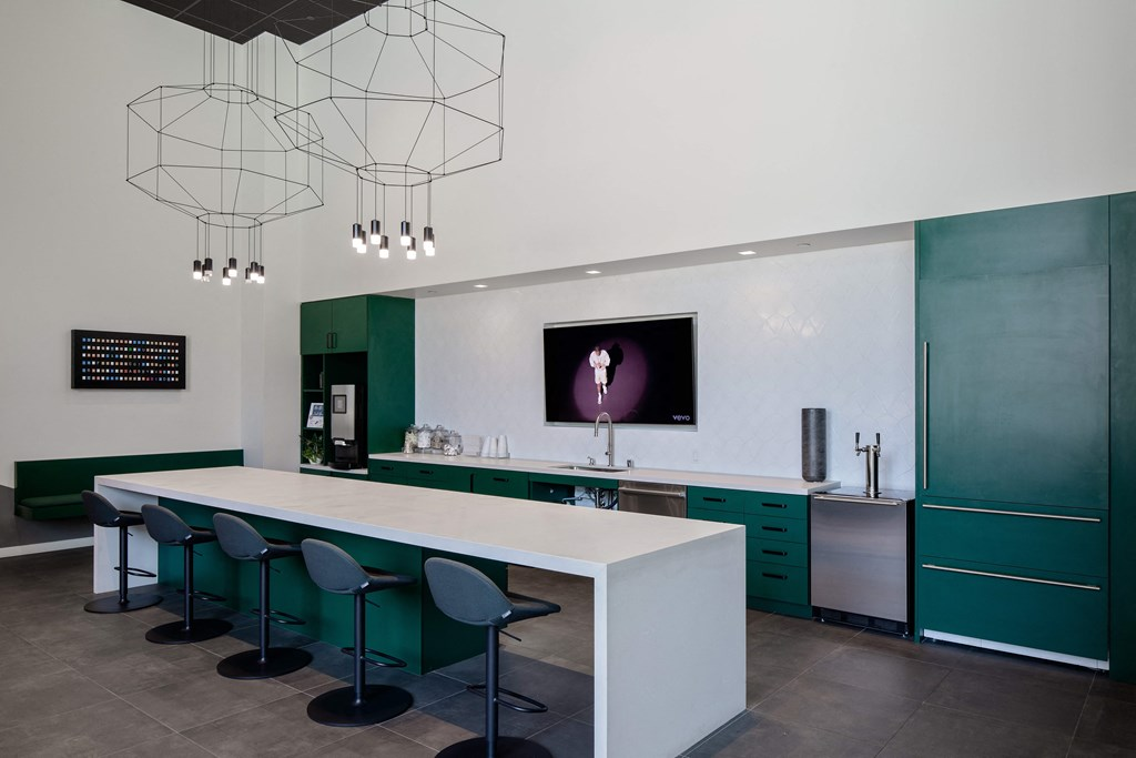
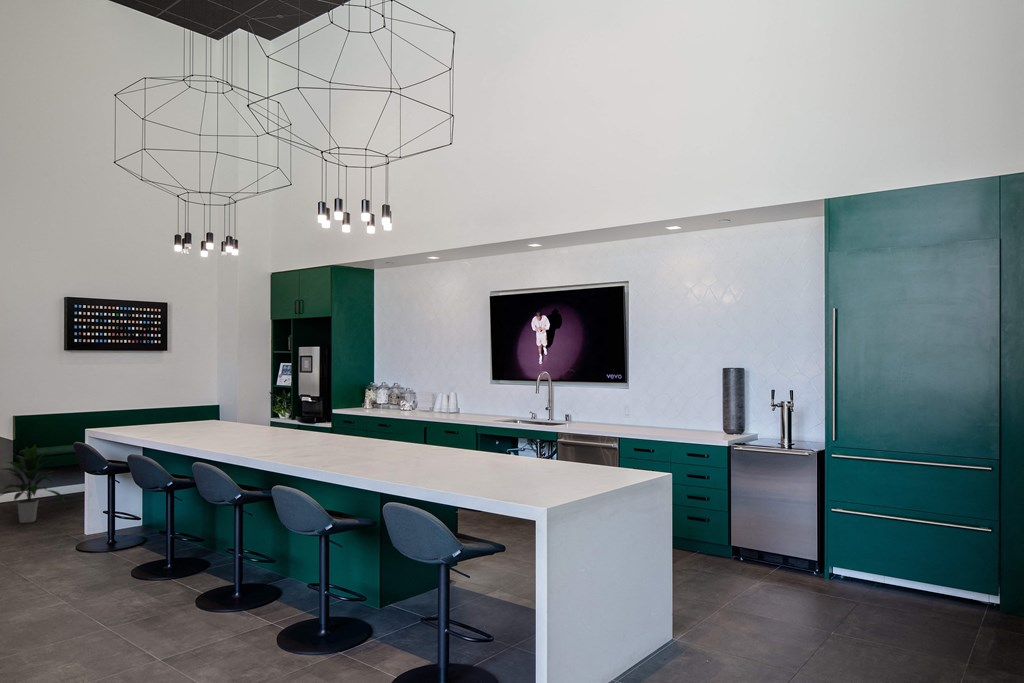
+ indoor plant [0,443,67,524]
